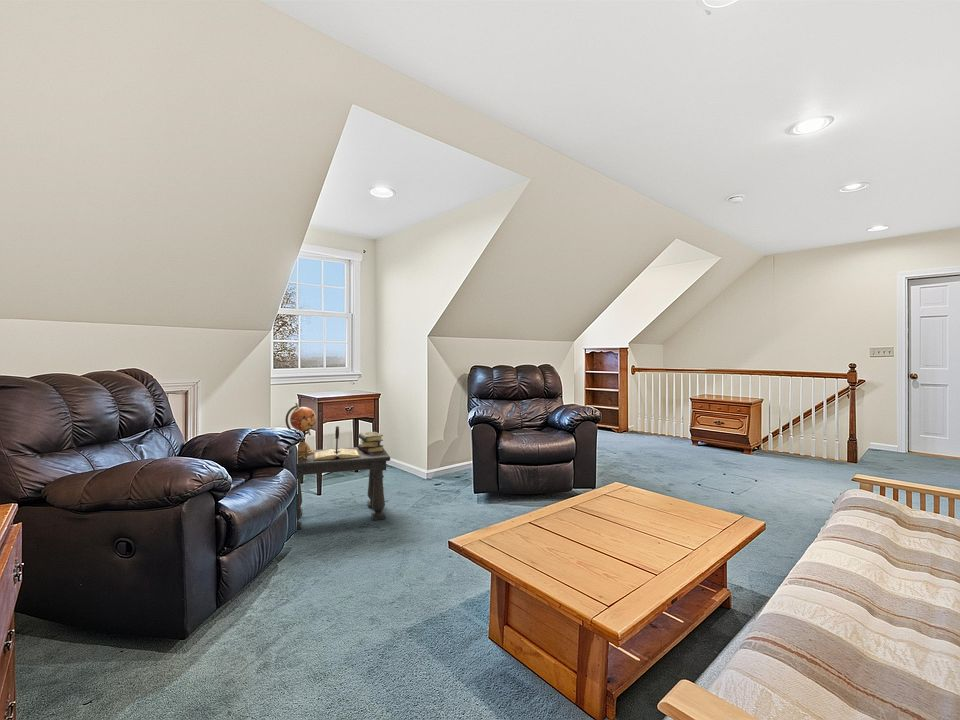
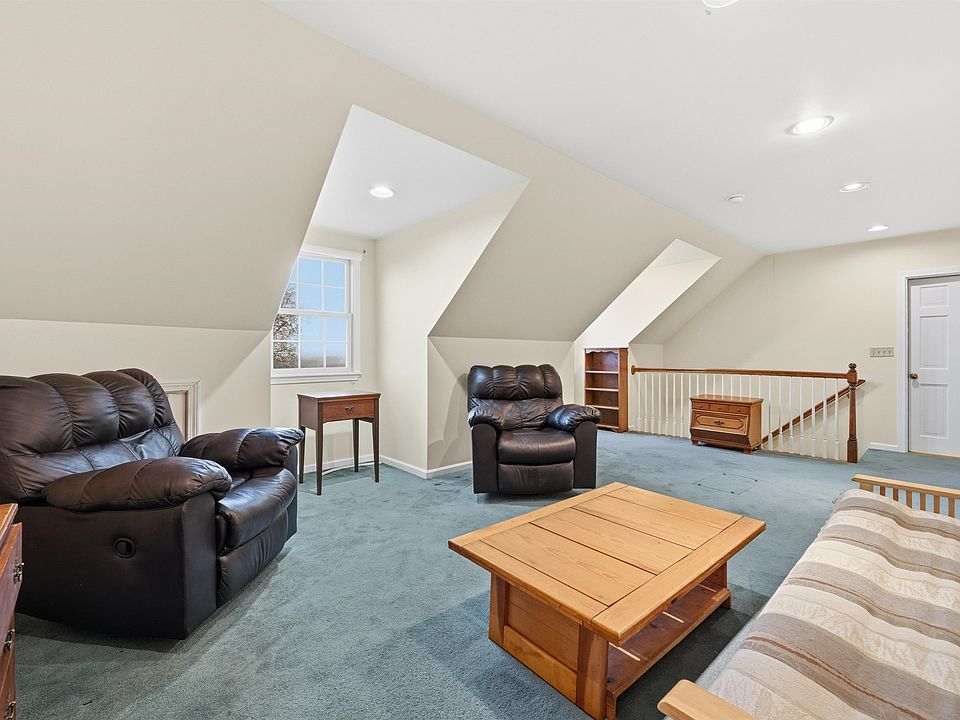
- side table [284,402,391,530]
